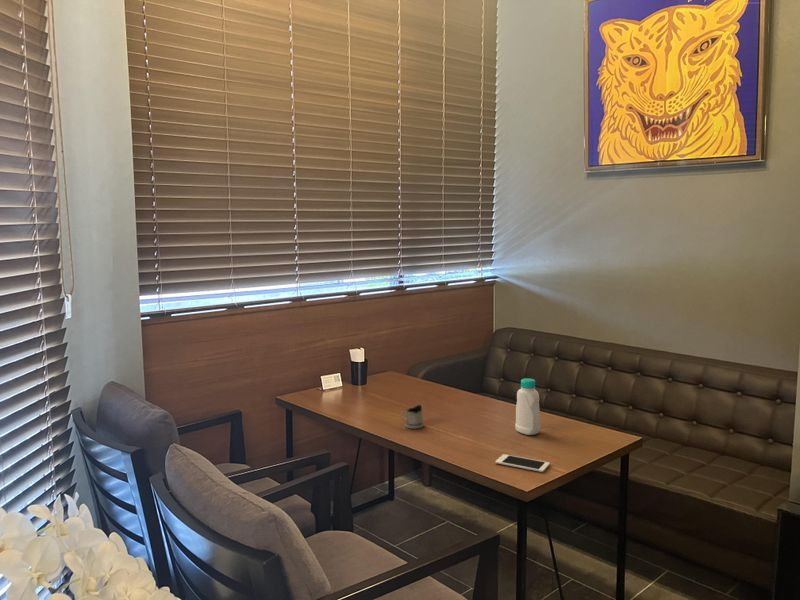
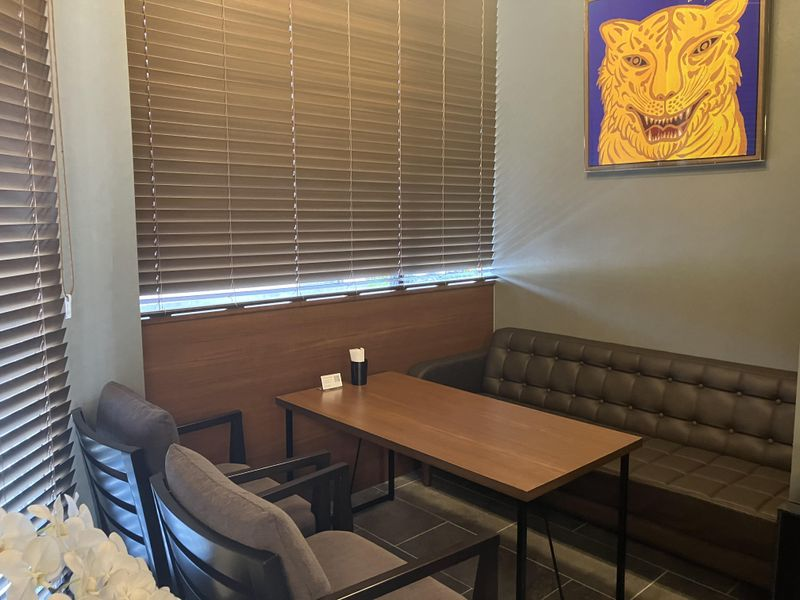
- cell phone [494,453,551,473]
- tea glass holder [399,404,425,429]
- bottle [514,377,541,436]
